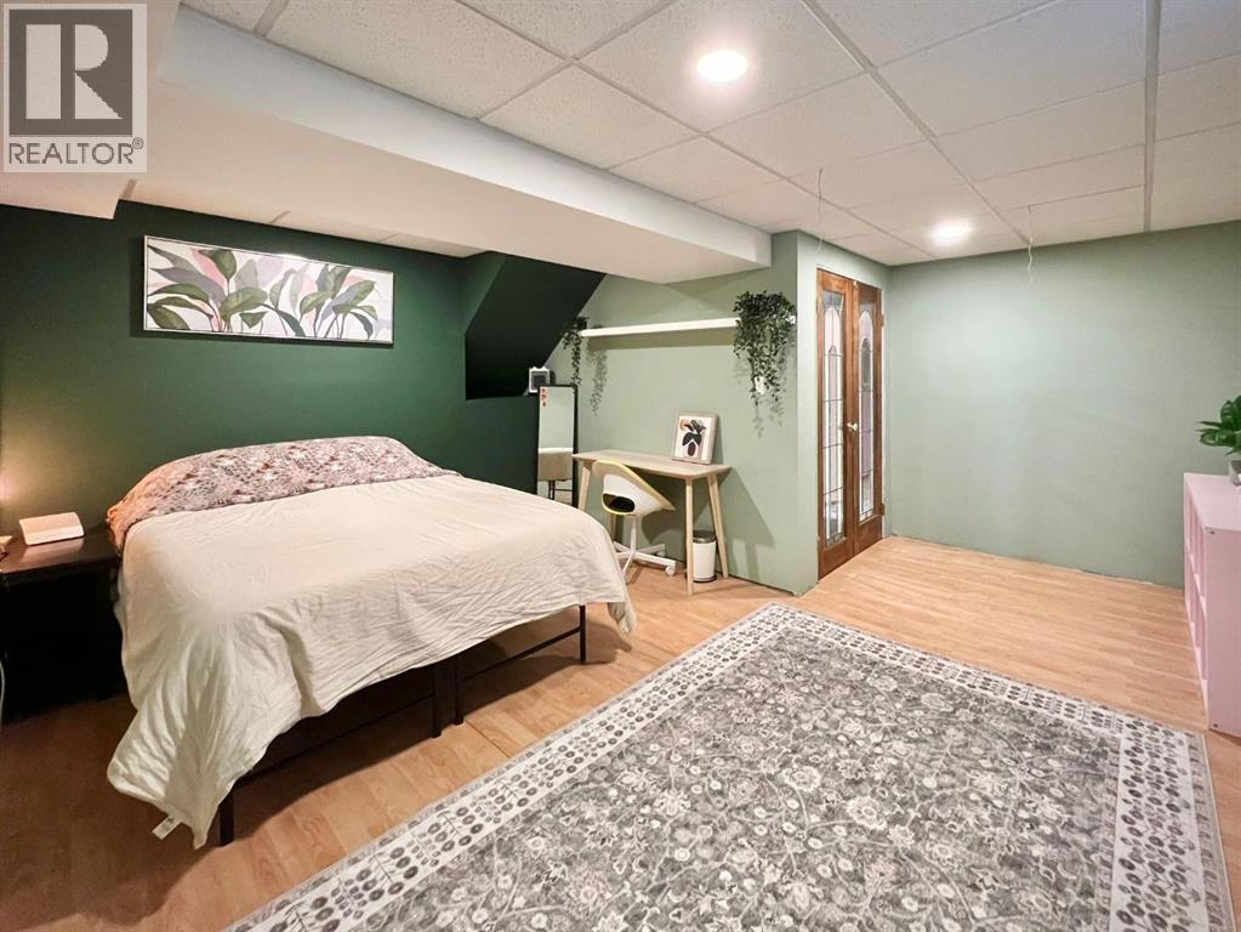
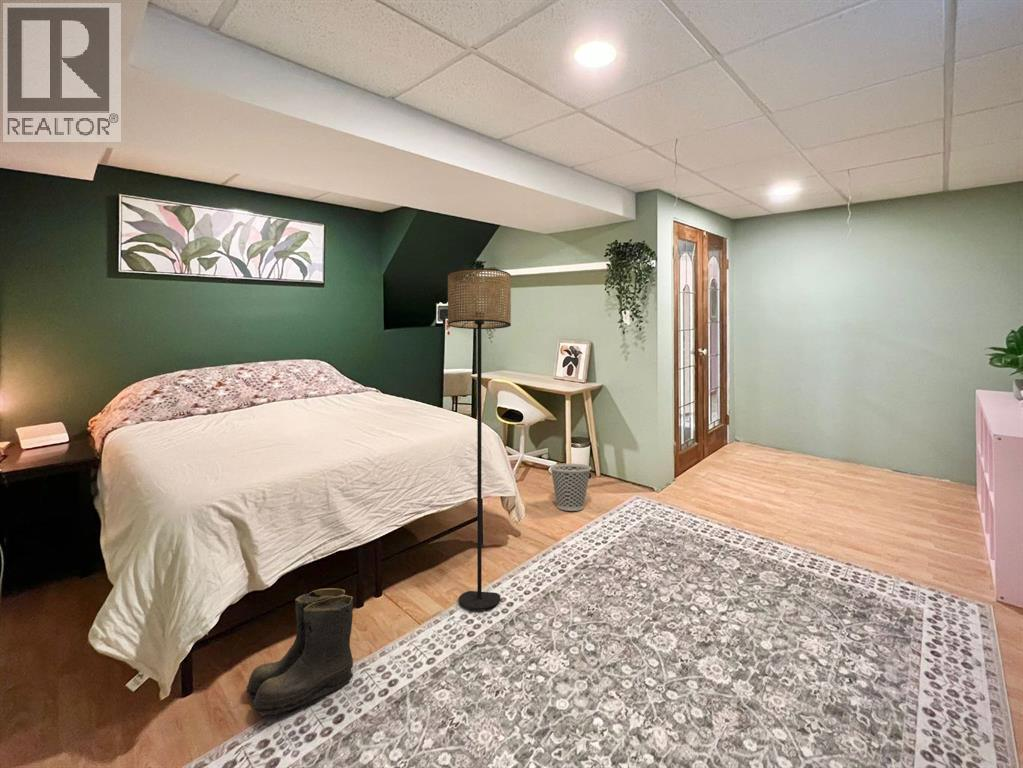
+ boots [245,587,354,717]
+ wastebasket [549,462,592,512]
+ floor lamp [447,267,512,611]
